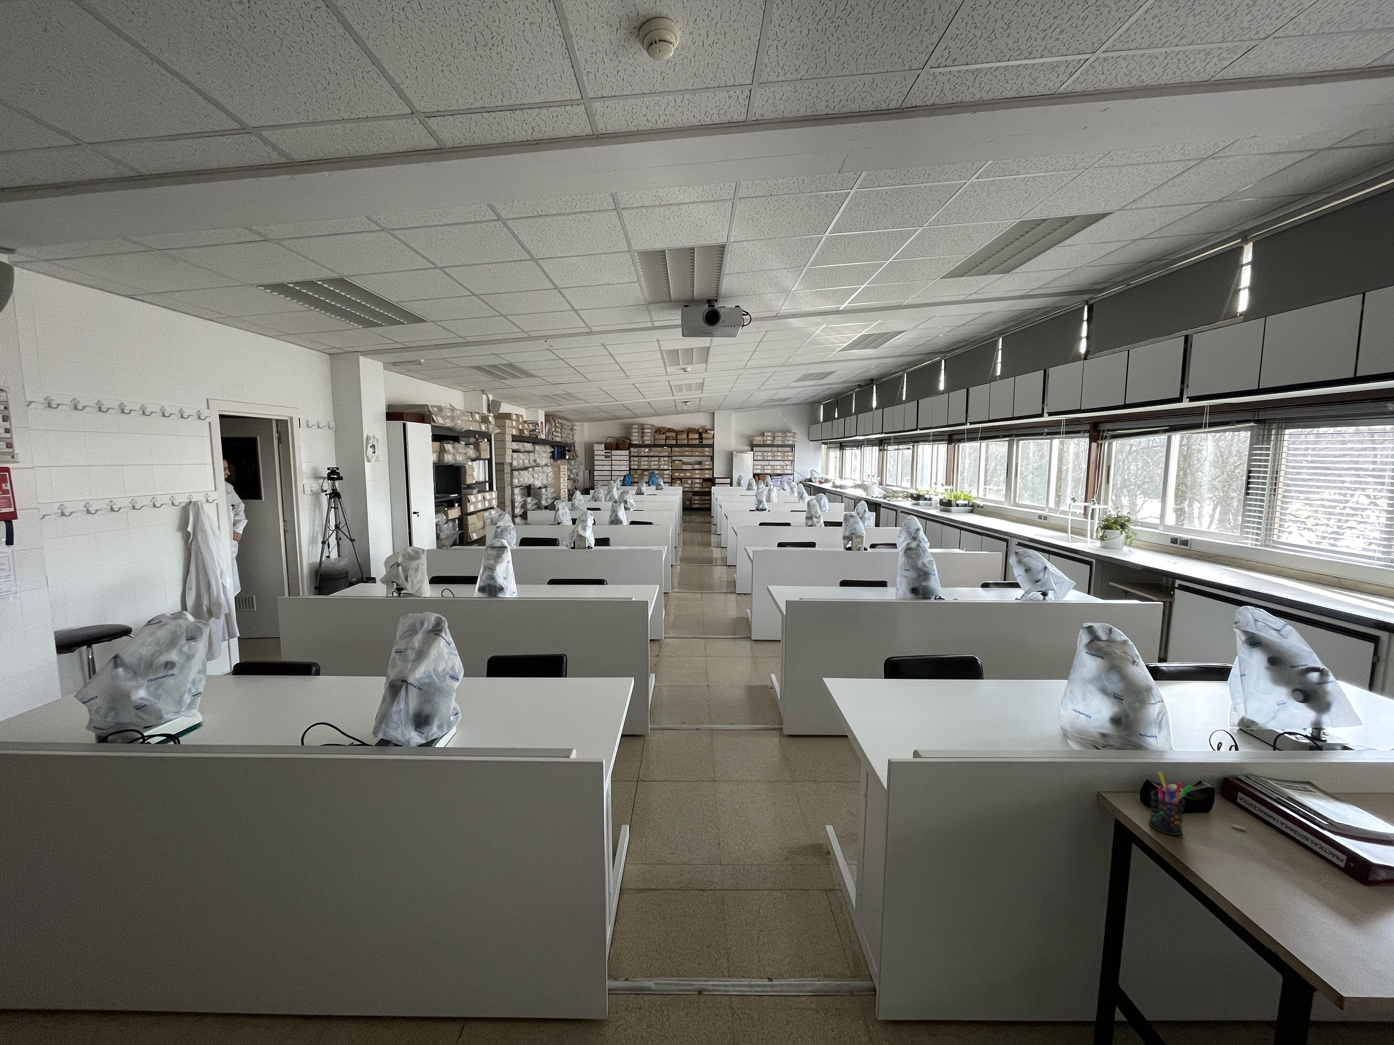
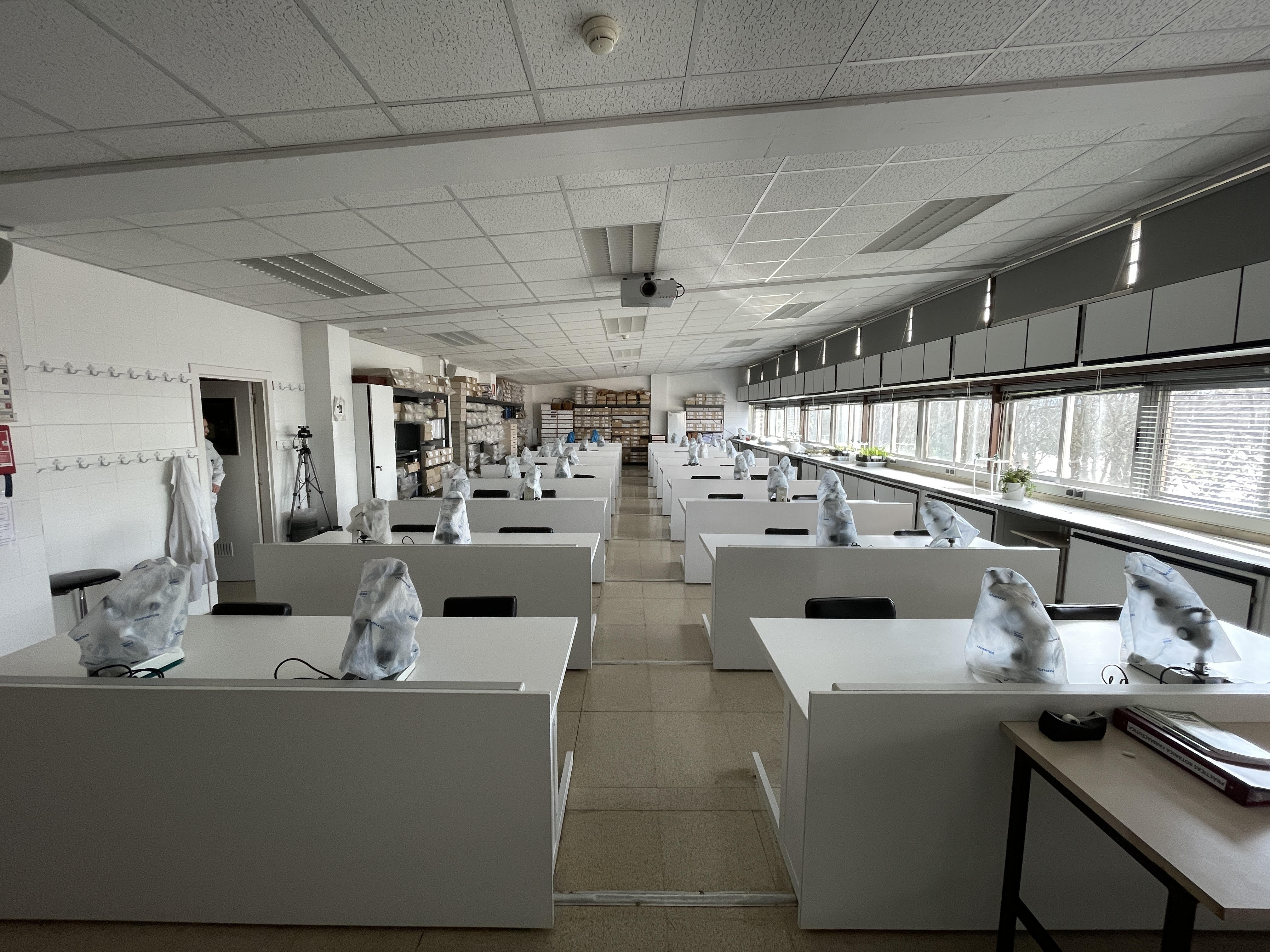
- pen holder [1148,772,1193,835]
